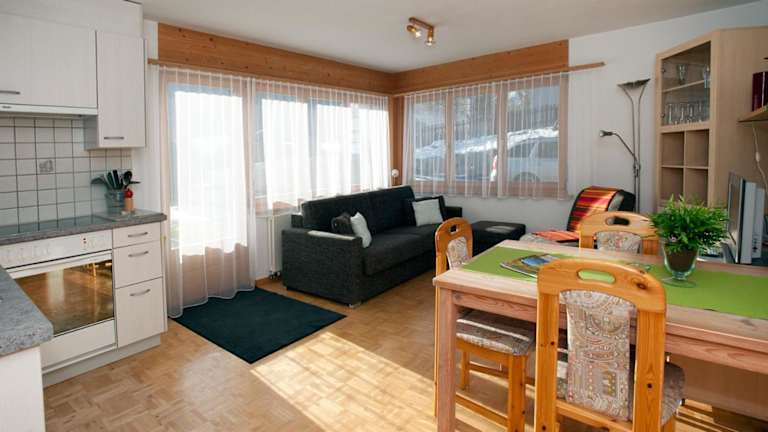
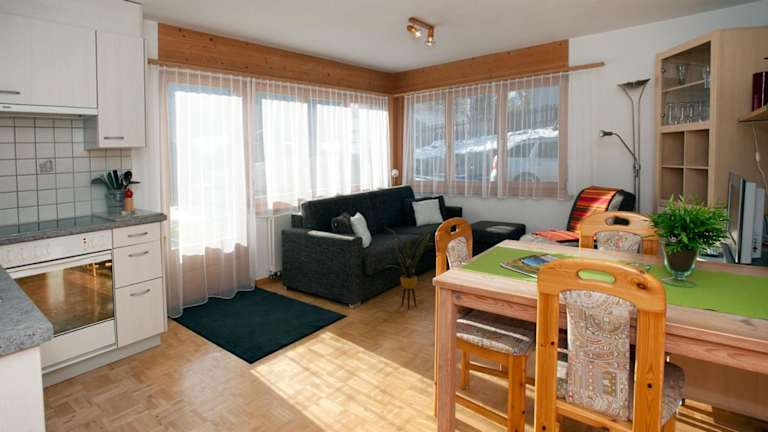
+ house plant [384,227,435,310]
